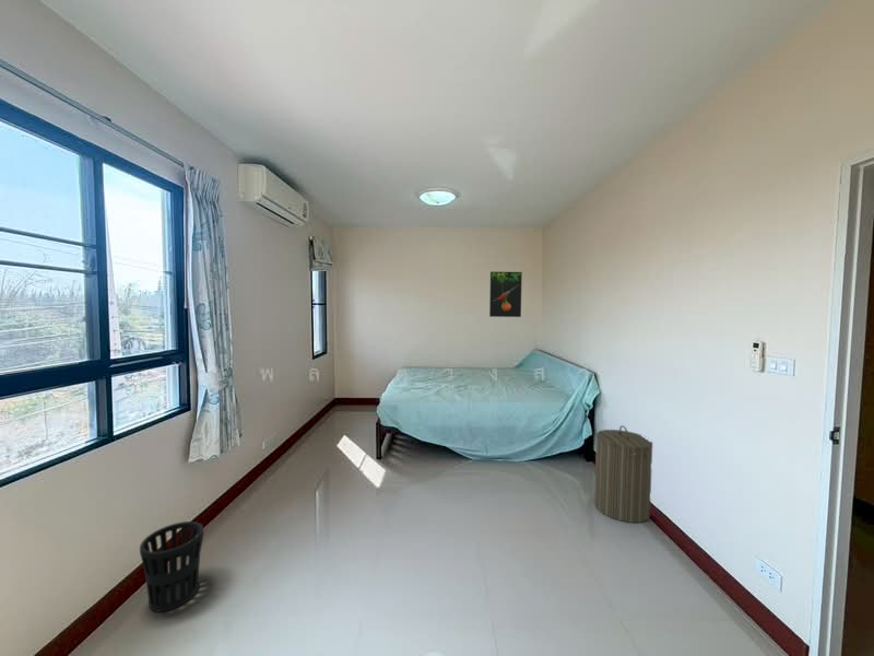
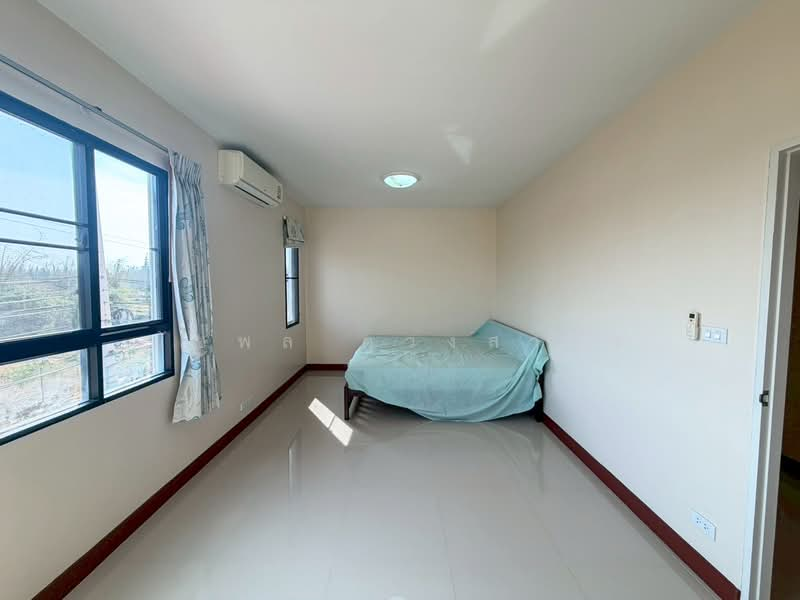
- laundry hamper [593,424,654,524]
- wastebasket [139,520,204,613]
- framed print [488,270,523,318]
